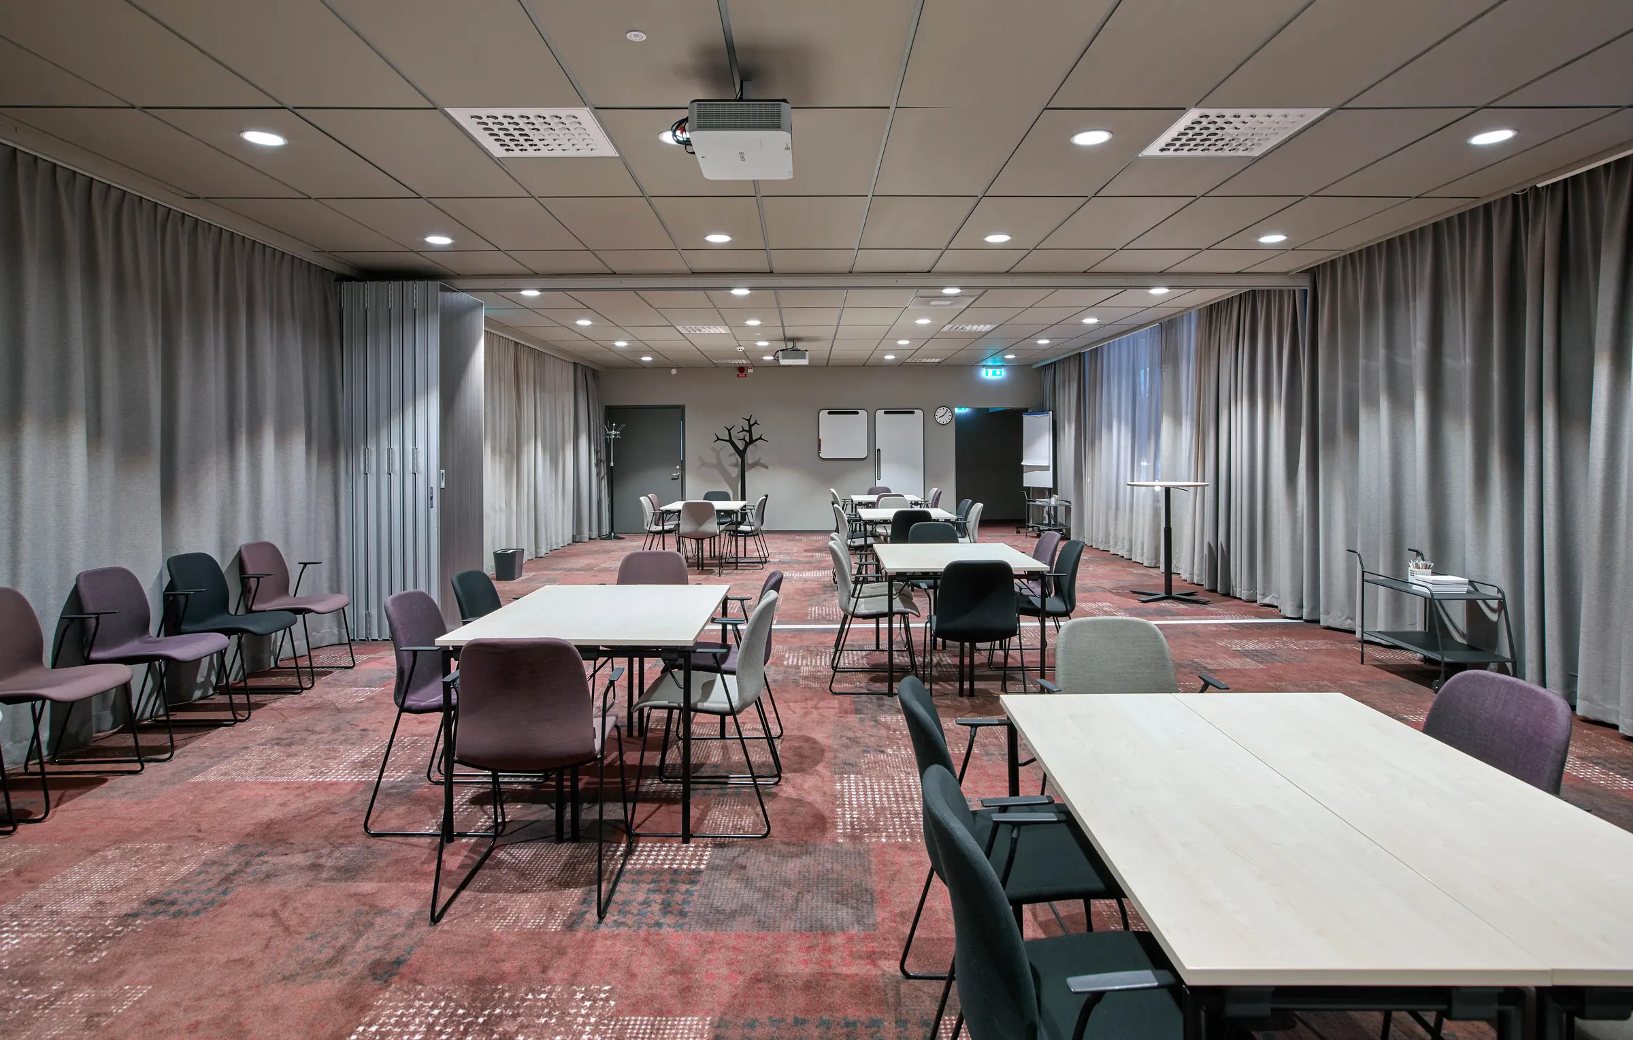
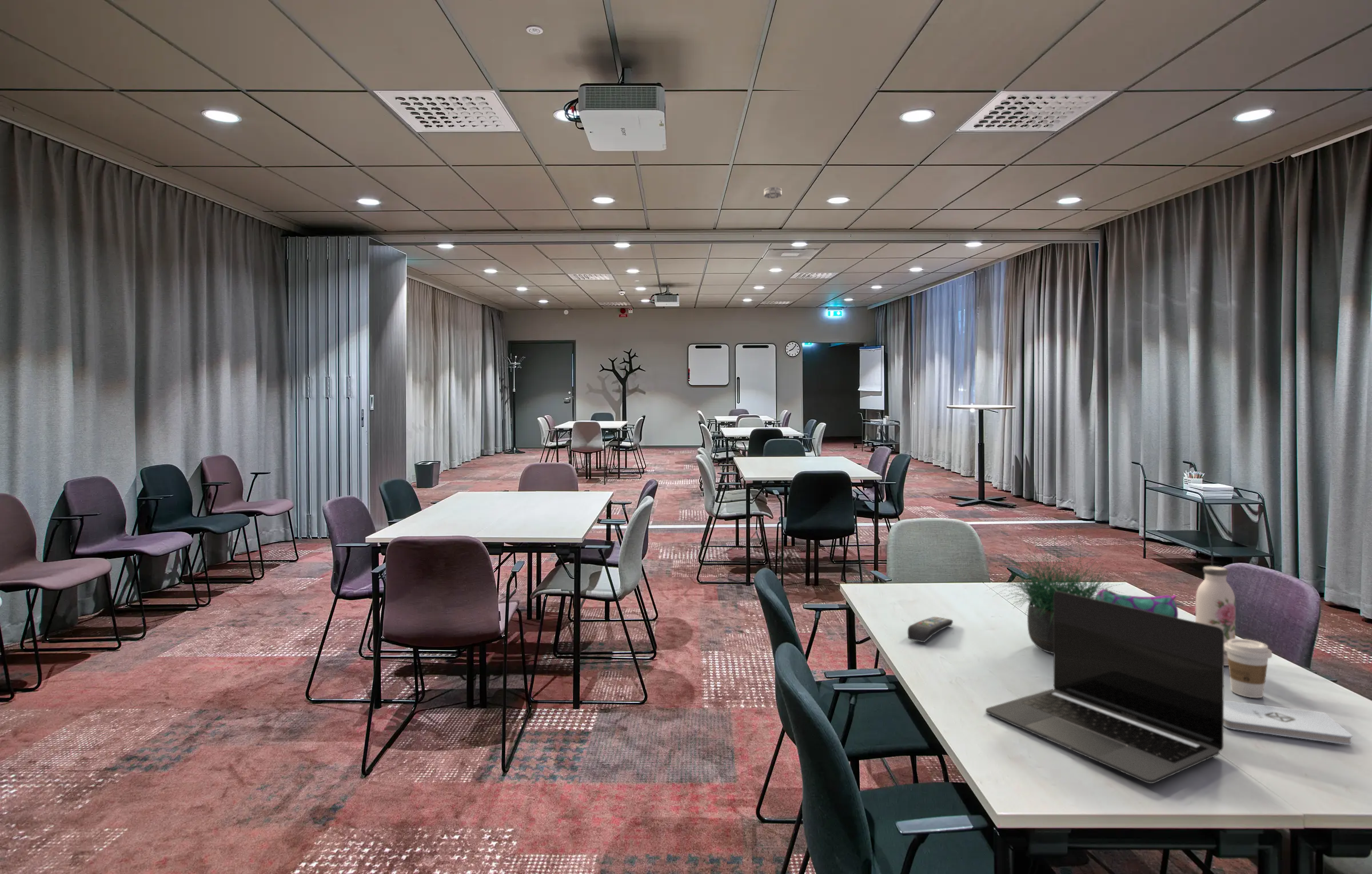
+ notepad [1223,700,1353,745]
+ potted plant [986,524,1125,654]
+ smoke detector [763,186,782,199]
+ remote control [907,616,954,643]
+ laptop [985,591,1225,784]
+ water bottle [1195,566,1236,666]
+ coffee cup [1224,638,1273,698]
+ pencil case [1095,588,1179,618]
